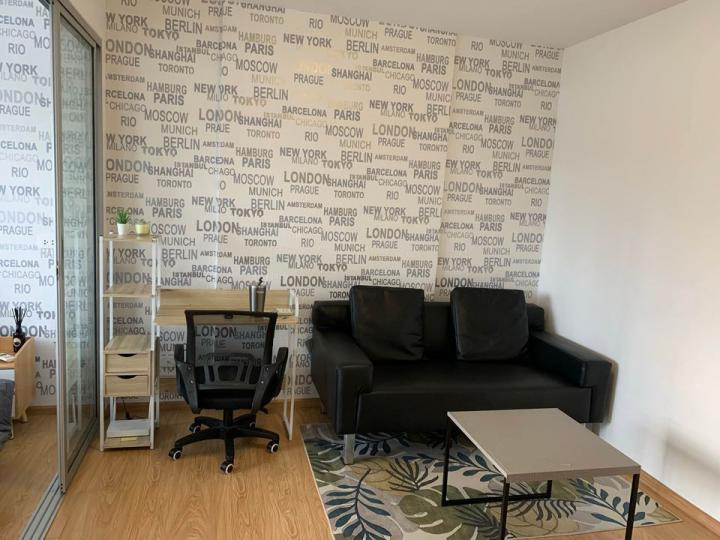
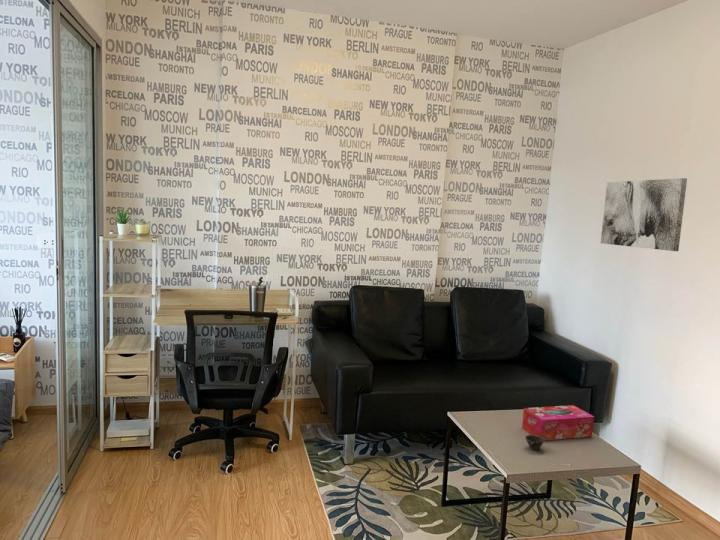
+ tissue box [521,404,595,441]
+ wall art [600,177,688,252]
+ cup [524,434,546,452]
